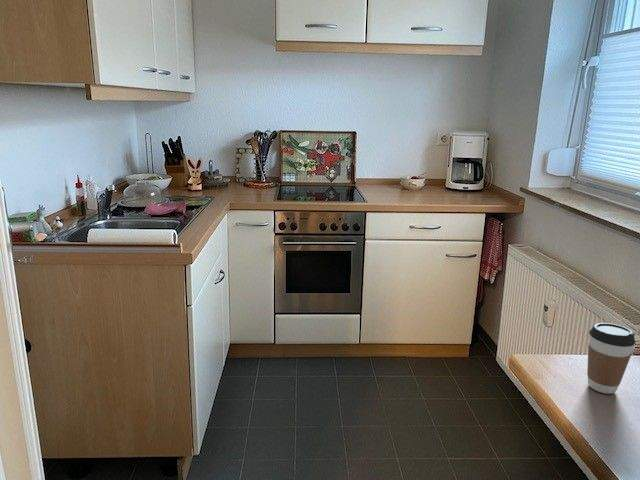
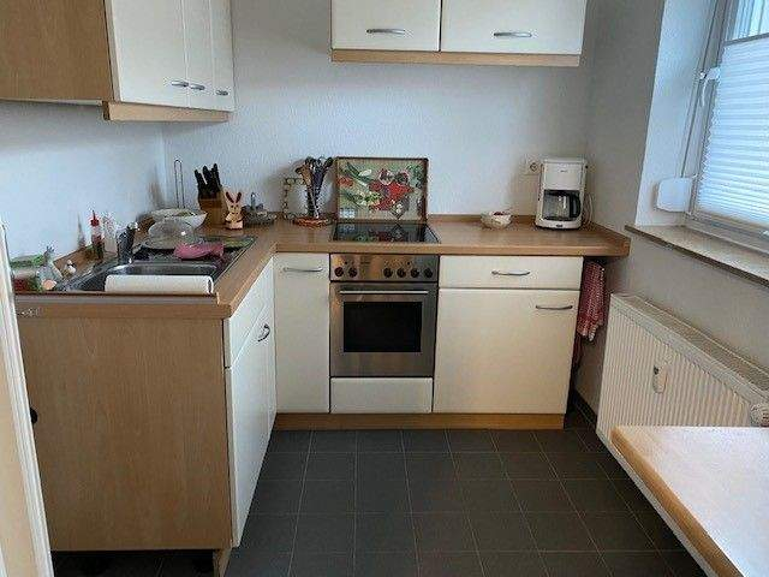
- coffee cup [586,322,637,395]
